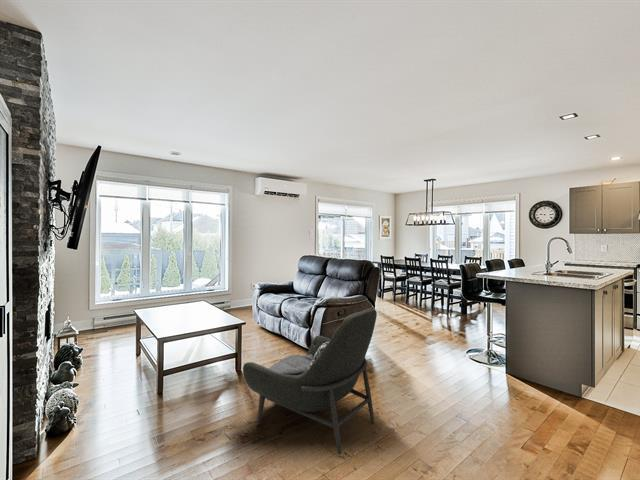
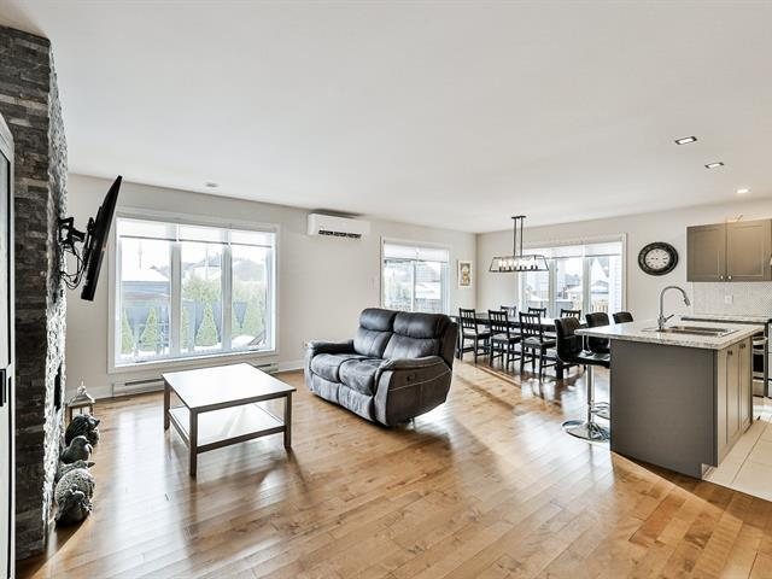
- armchair [242,307,378,455]
